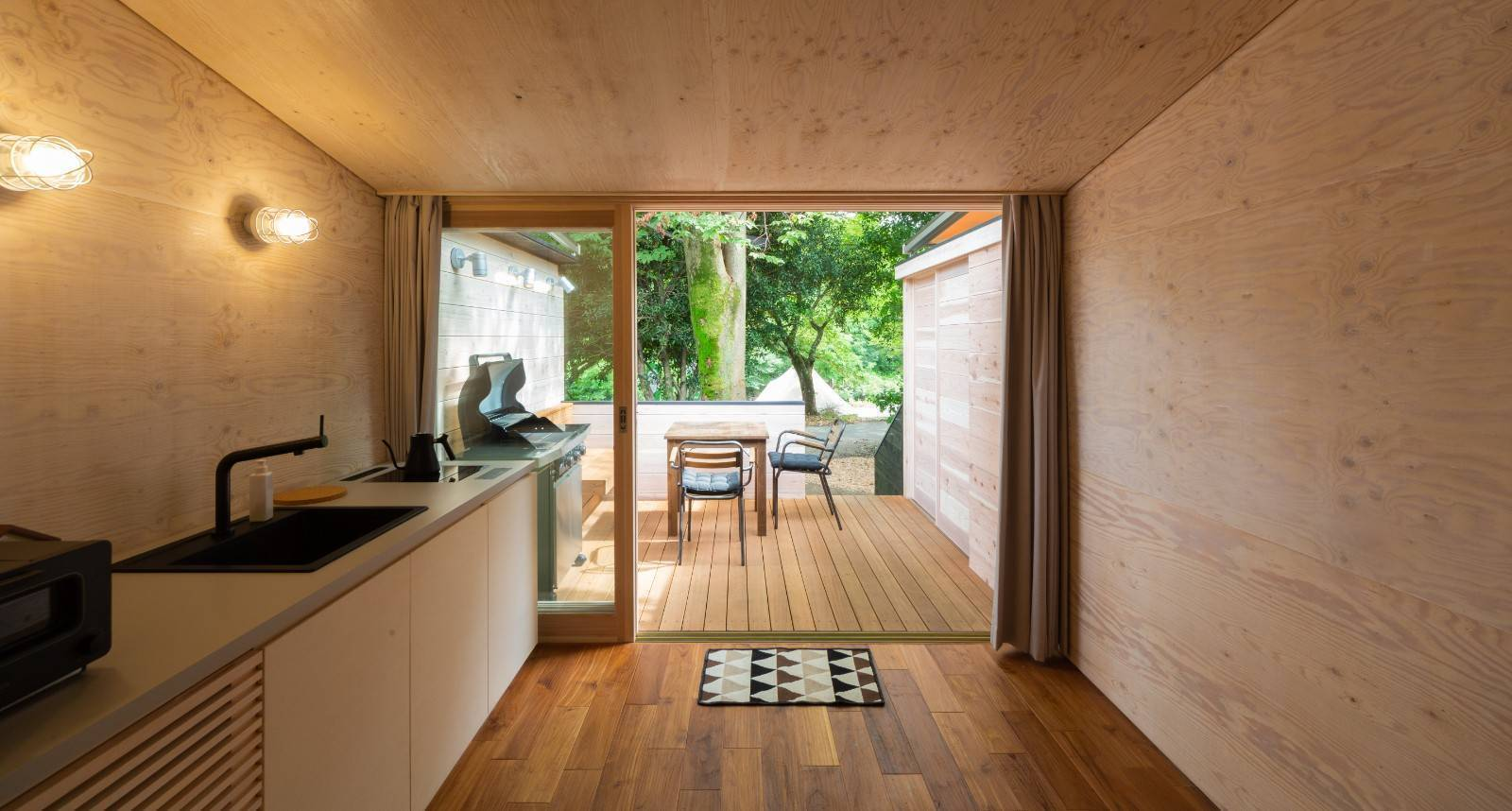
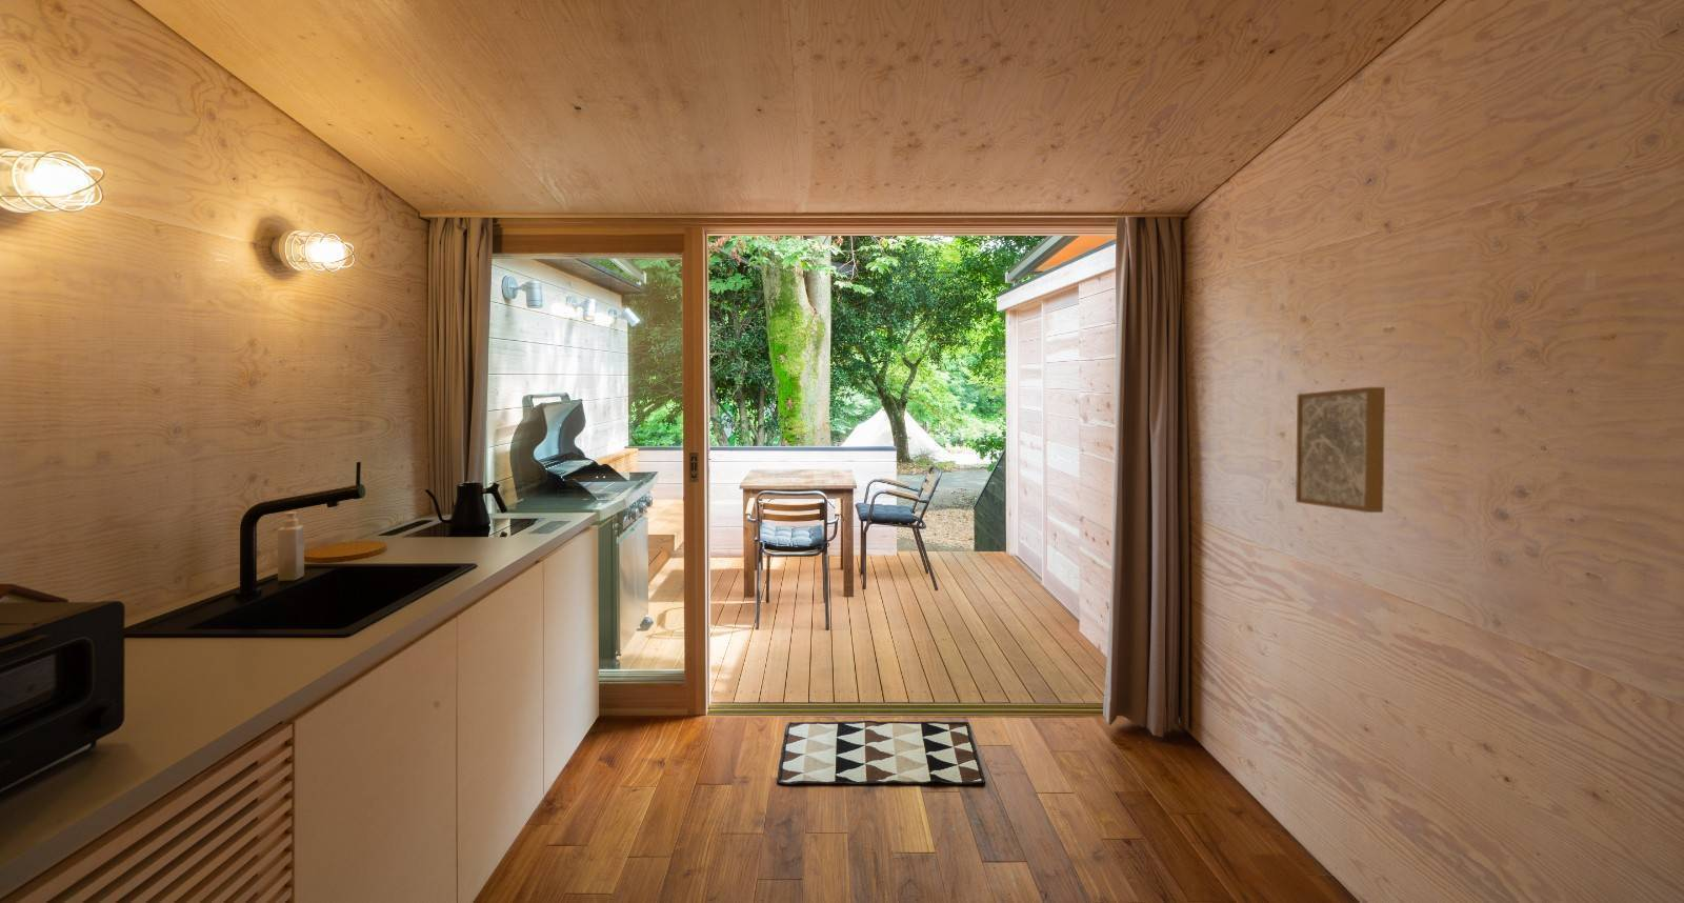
+ wall art [1294,386,1387,513]
